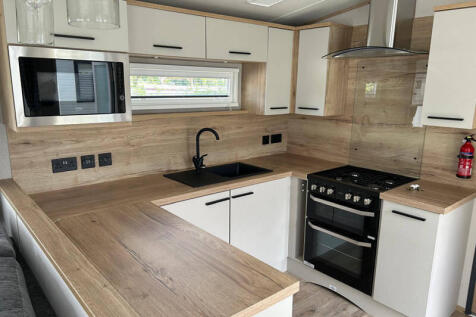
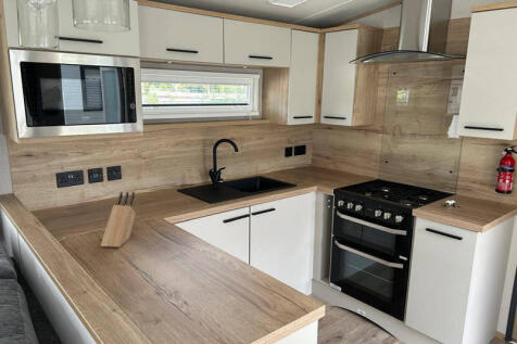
+ knife block [100,191,137,249]
